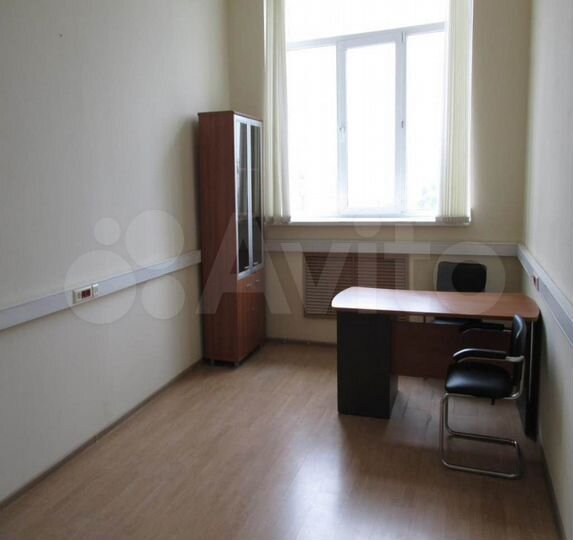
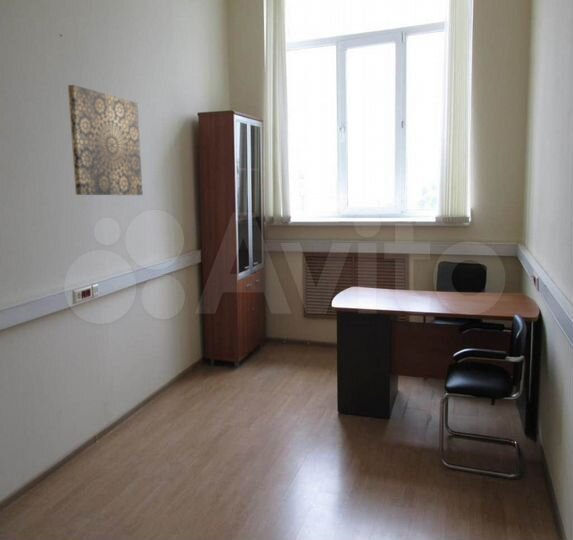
+ wall art [67,84,144,196]
